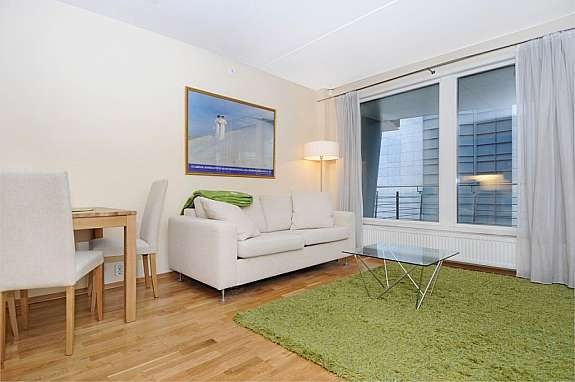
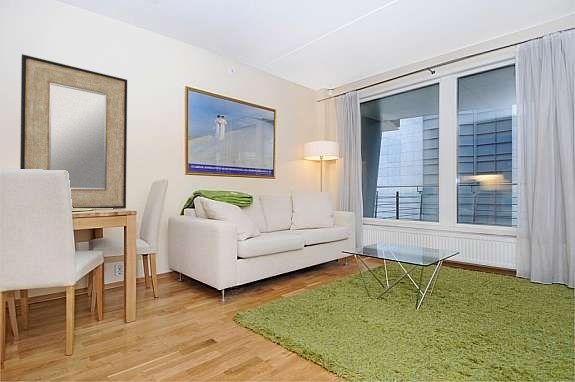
+ home mirror [19,53,128,210]
